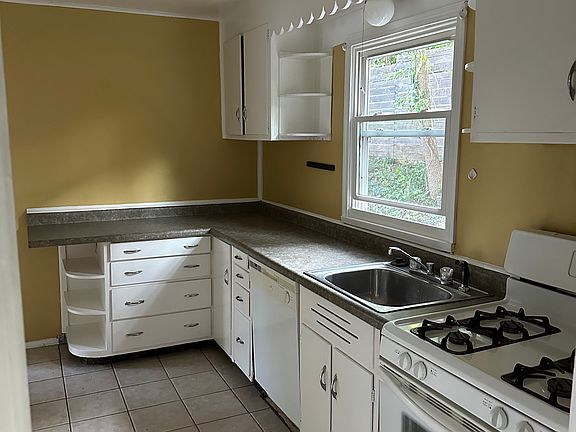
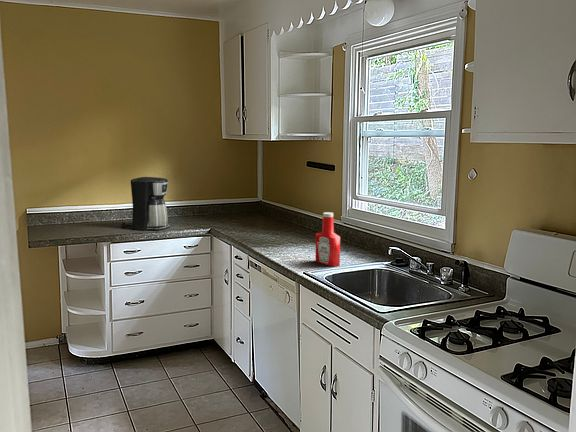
+ coffee maker [120,176,171,231]
+ soap bottle [315,211,341,267]
